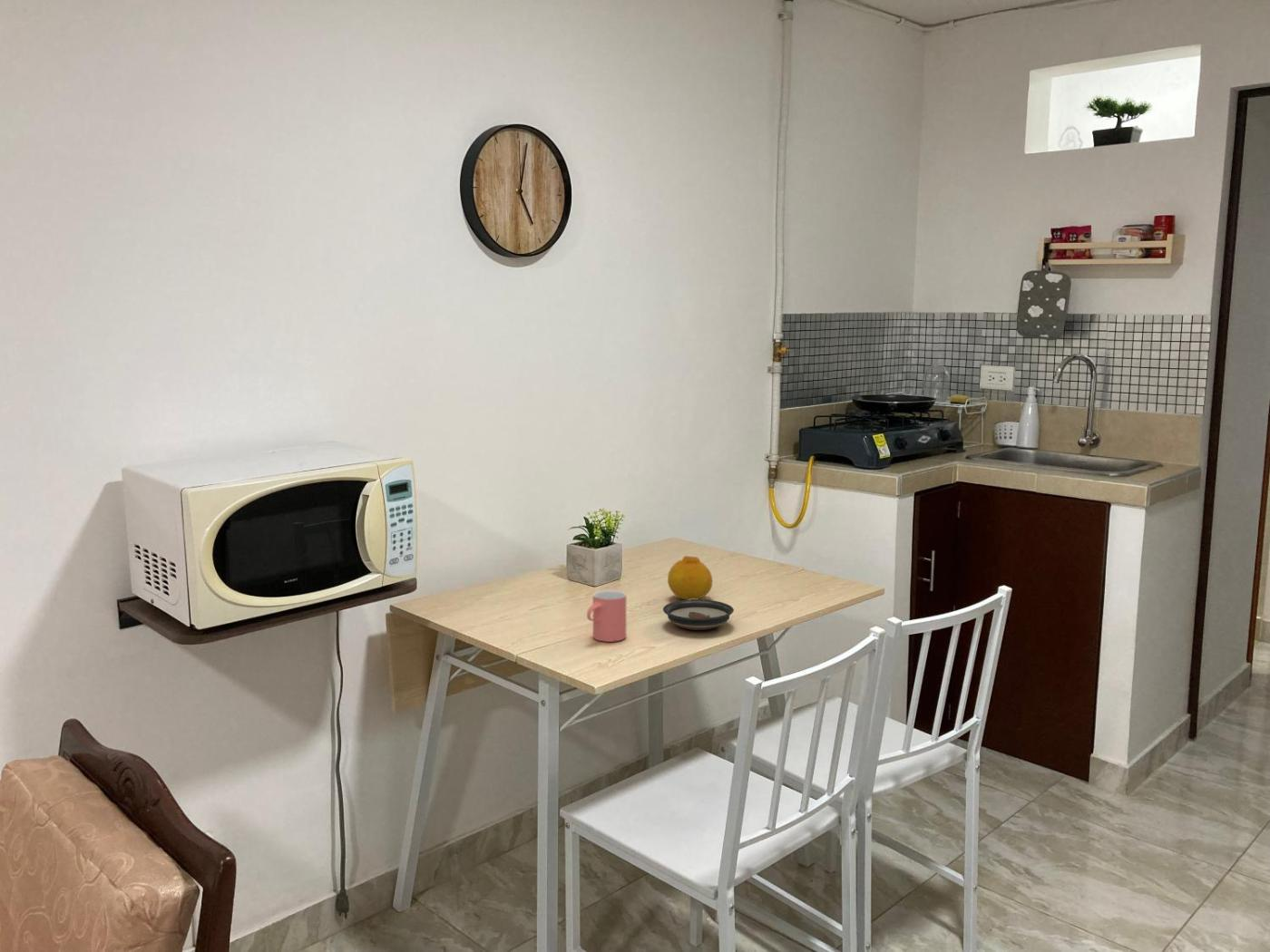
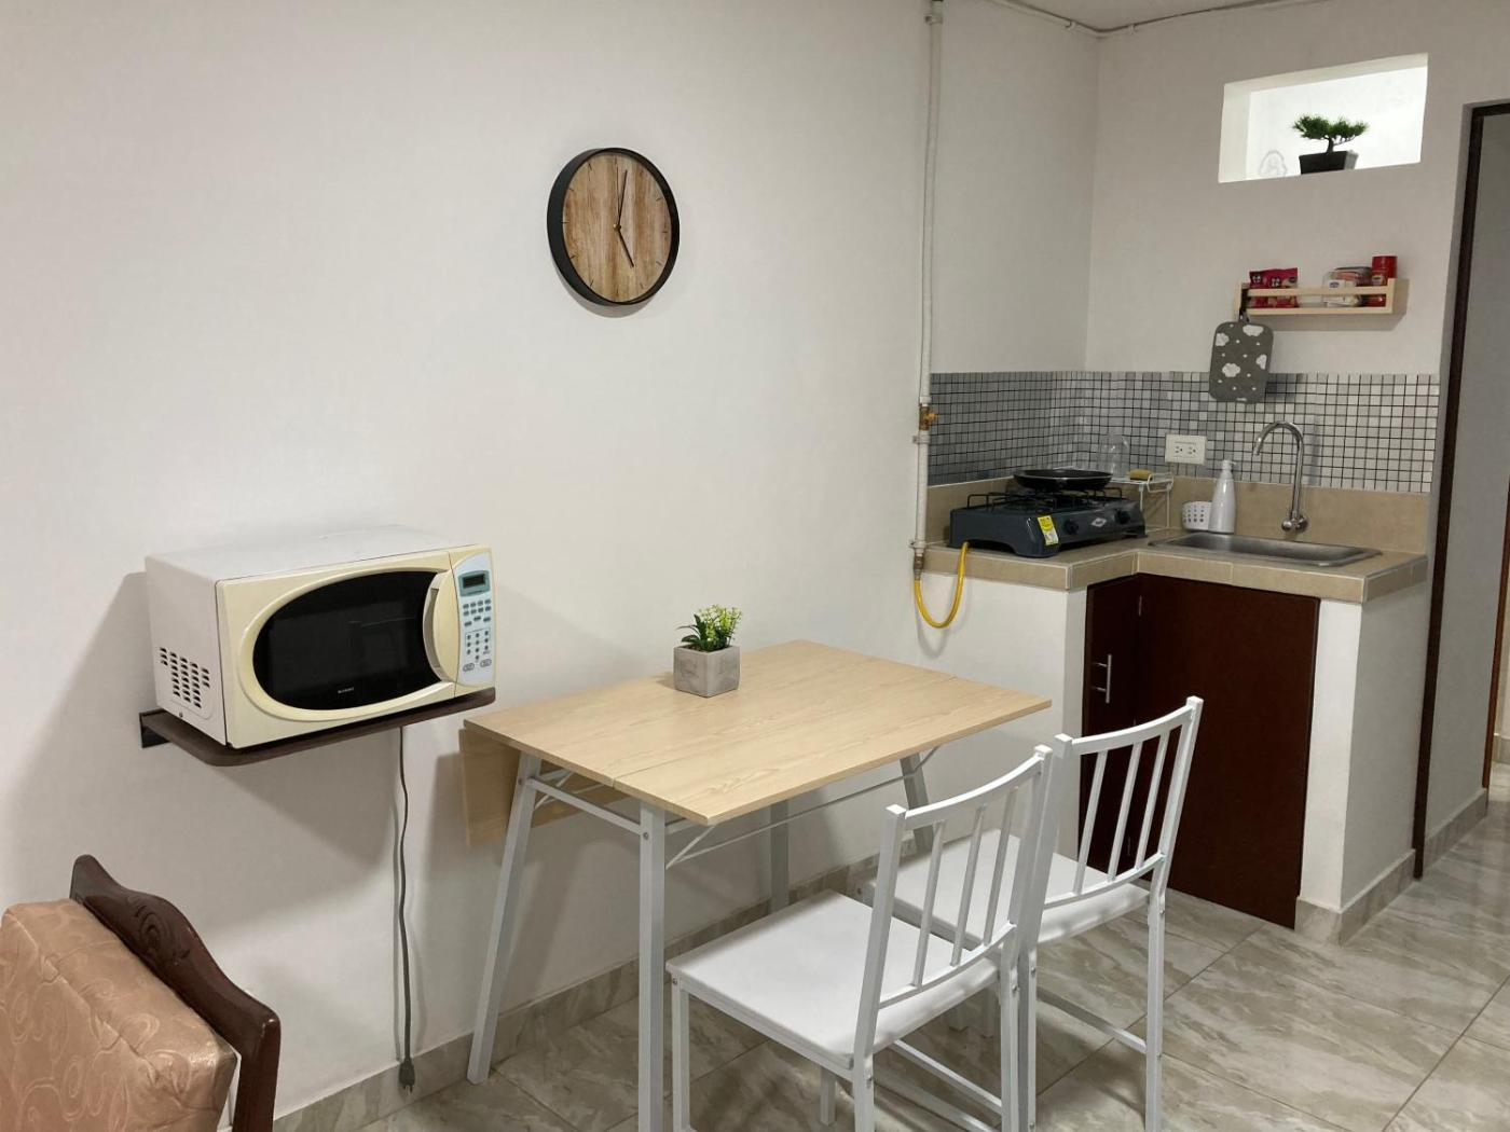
- cup [586,589,627,643]
- saucer [662,598,735,631]
- fruit [667,555,713,600]
